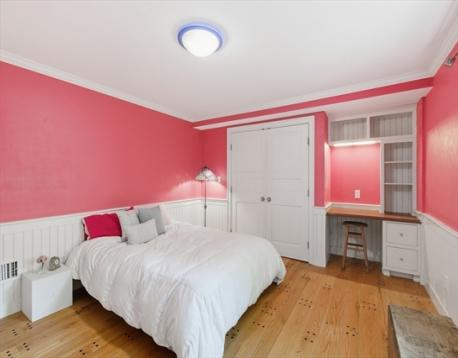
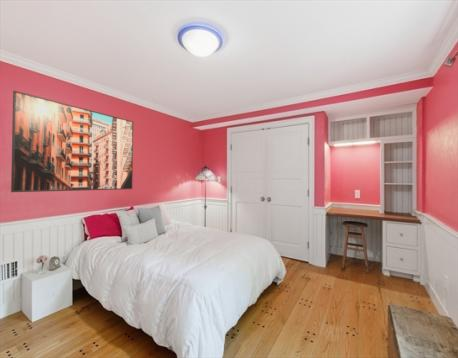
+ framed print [10,90,134,193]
